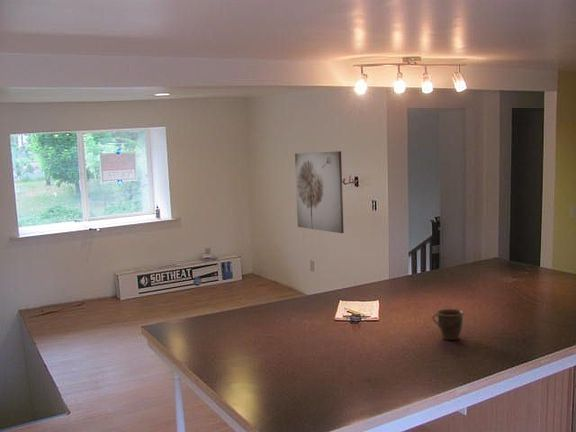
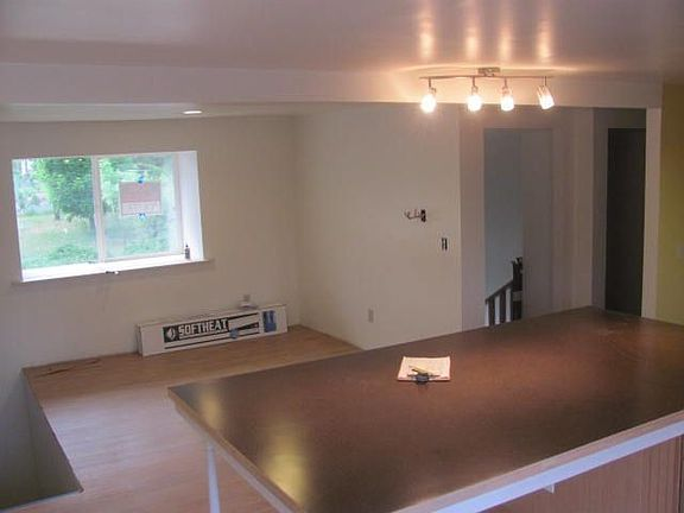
- wall art [294,150,345,234]
- mug [431,308,465,341]
